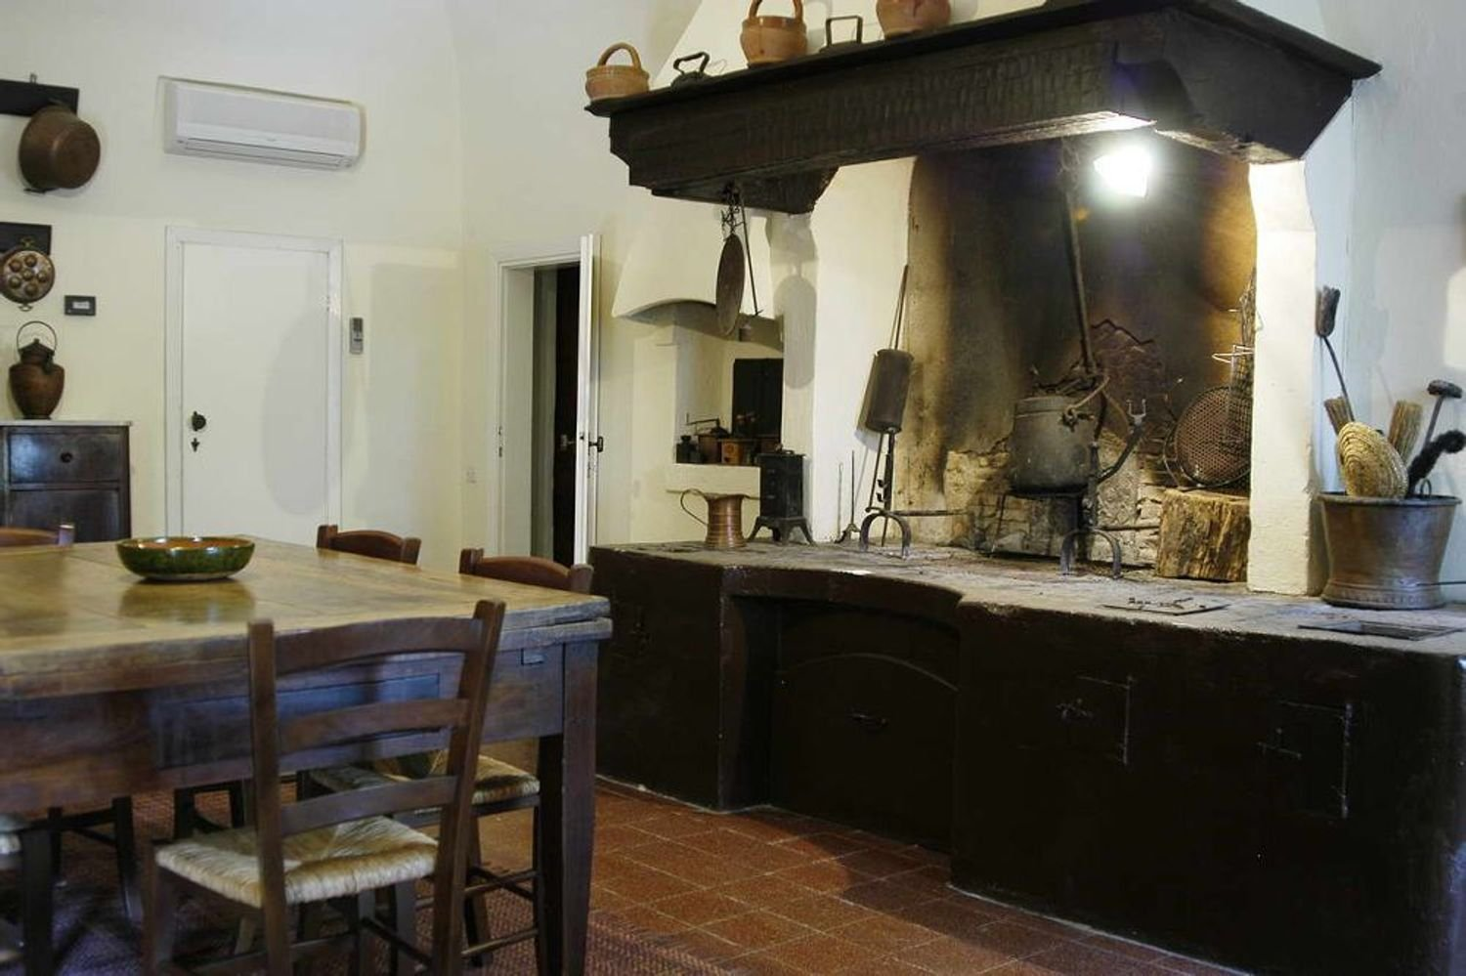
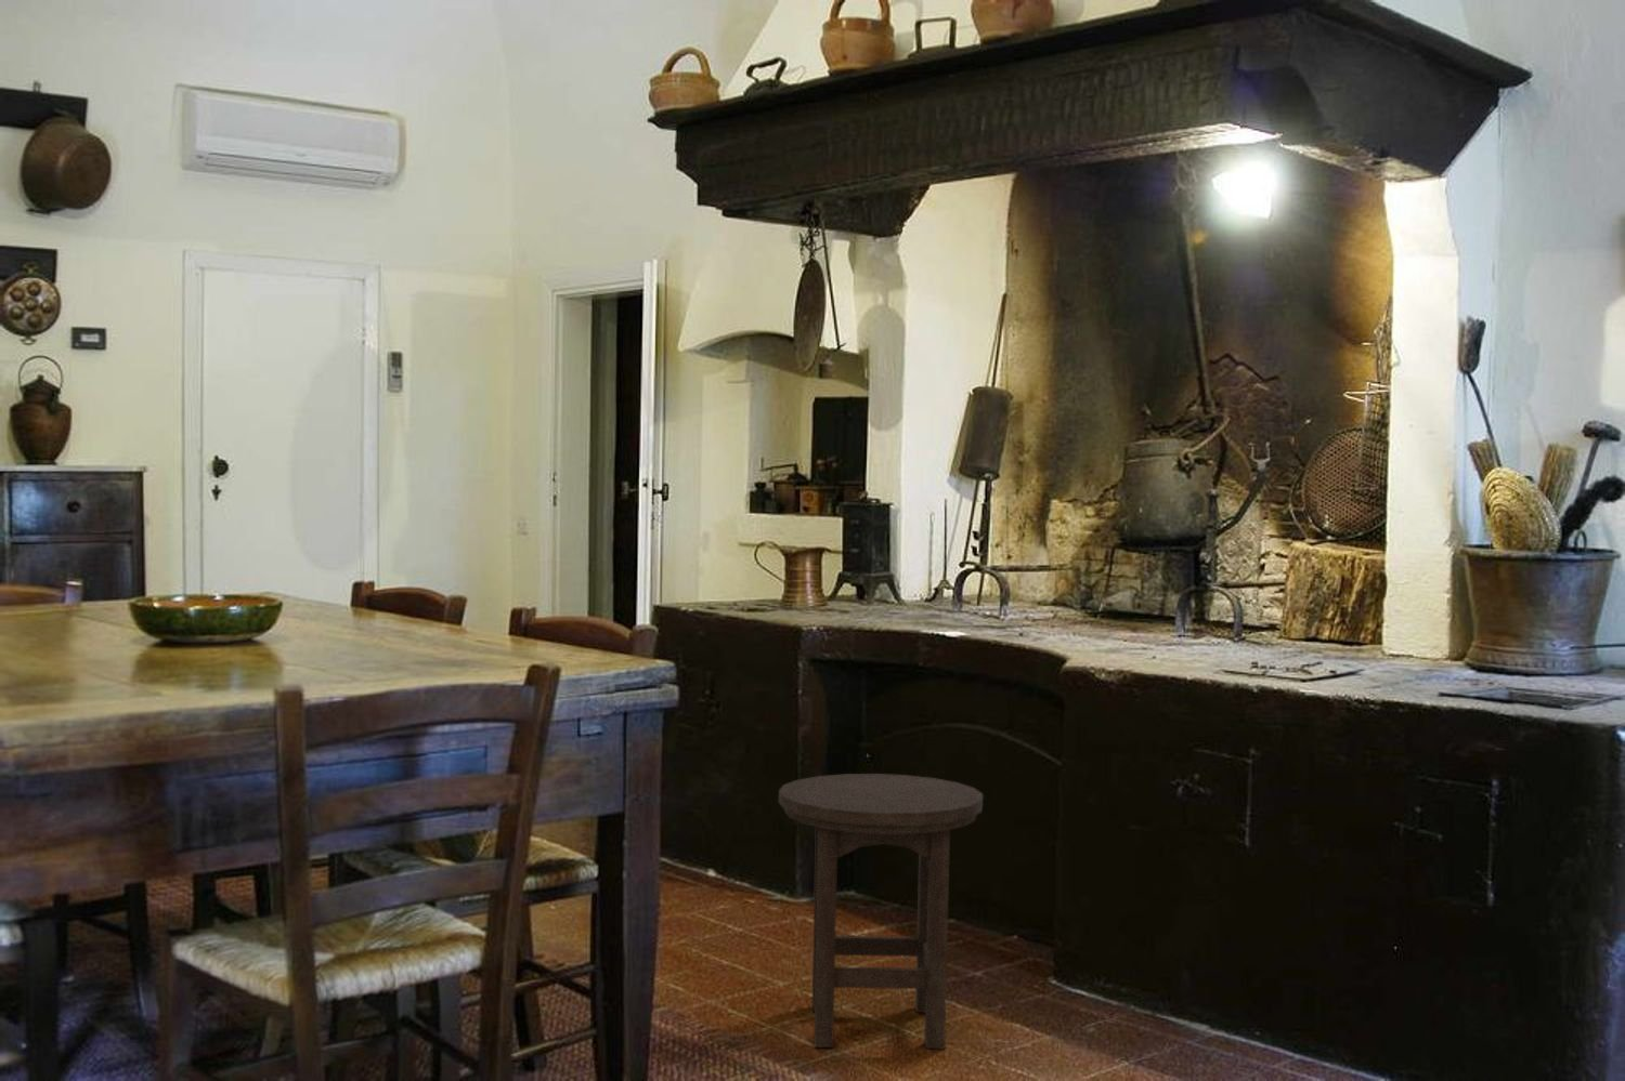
+ stool [777,772,984,1050]
